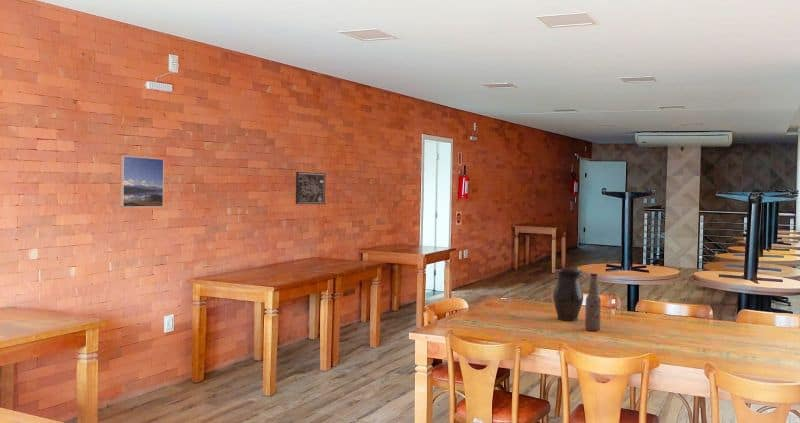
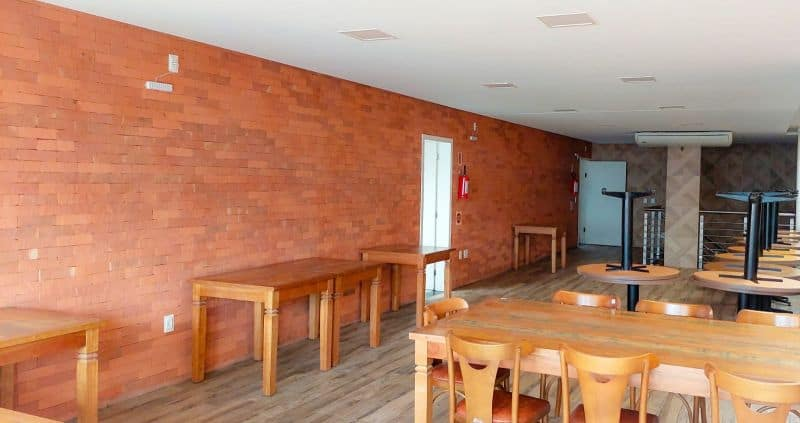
- vase [552,268,584,322]
- bottle [584,273,602,332]
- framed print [119,155,165,208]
- wall art [295,171,327,205]
